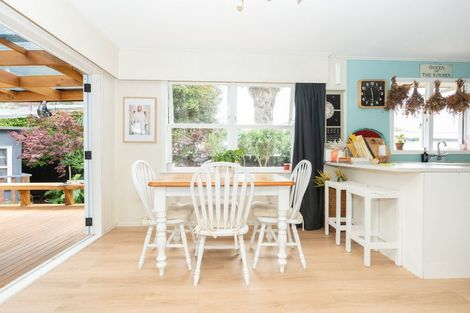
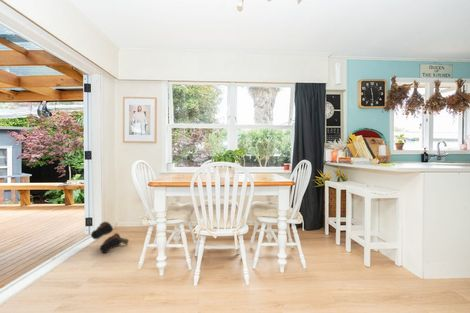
+ boots [90,221,130,254]
